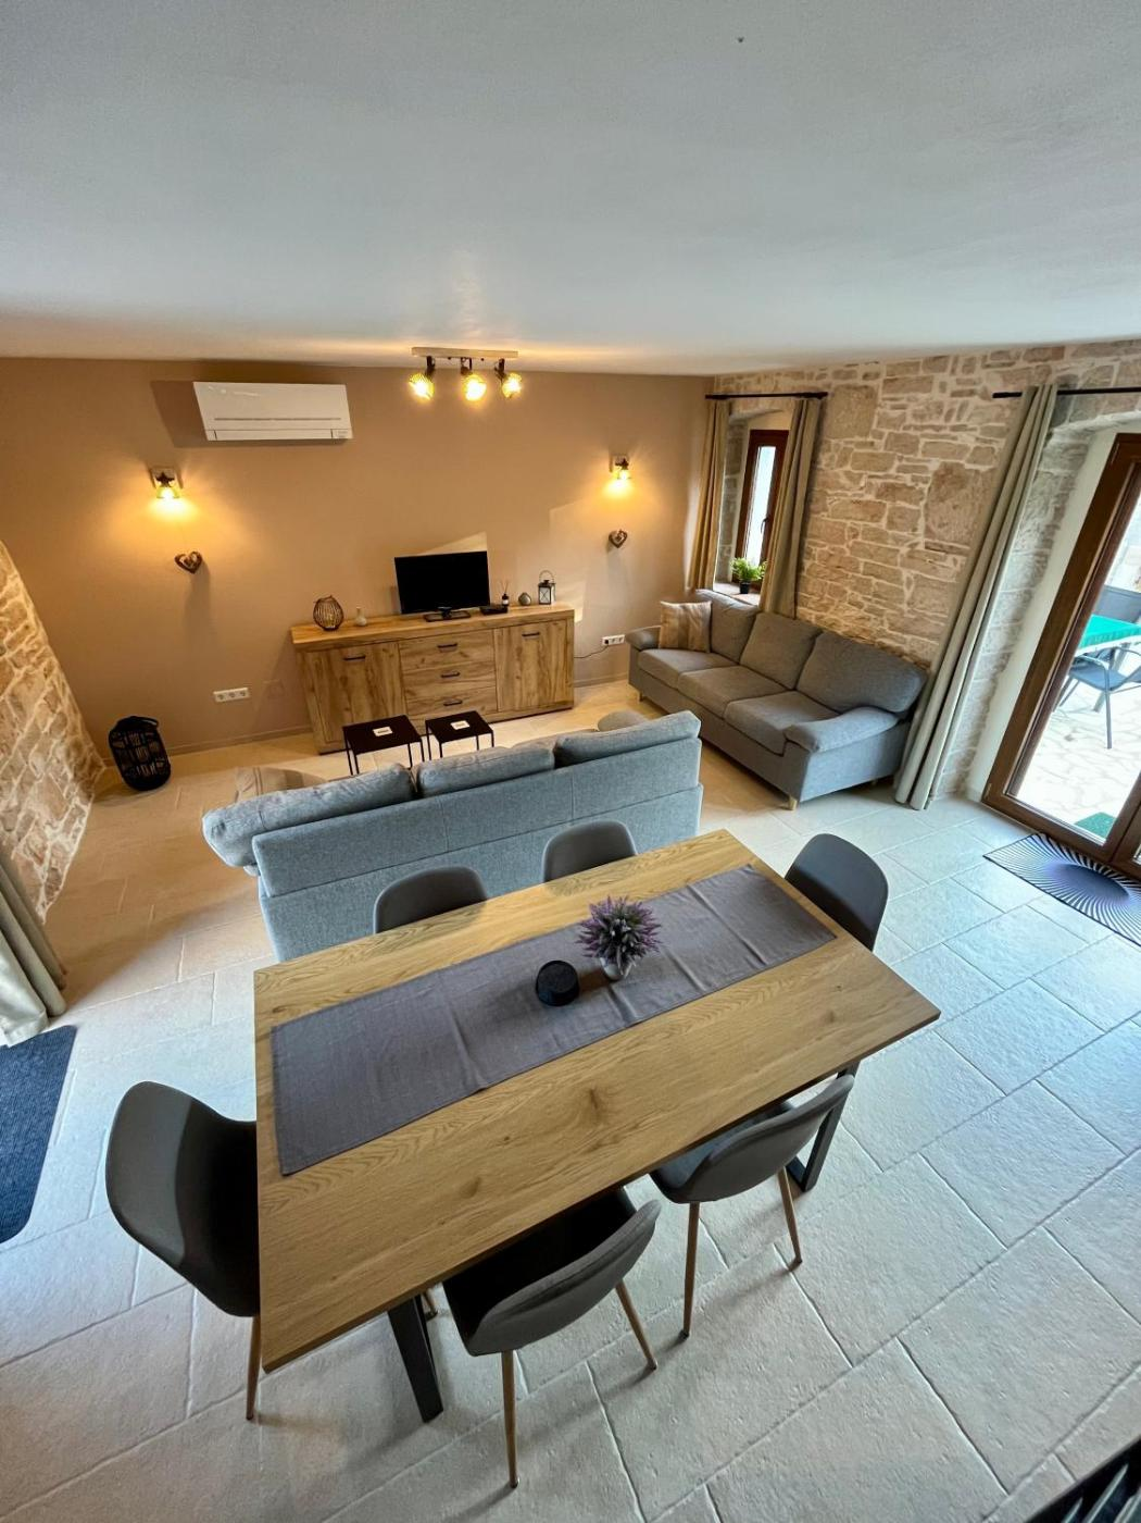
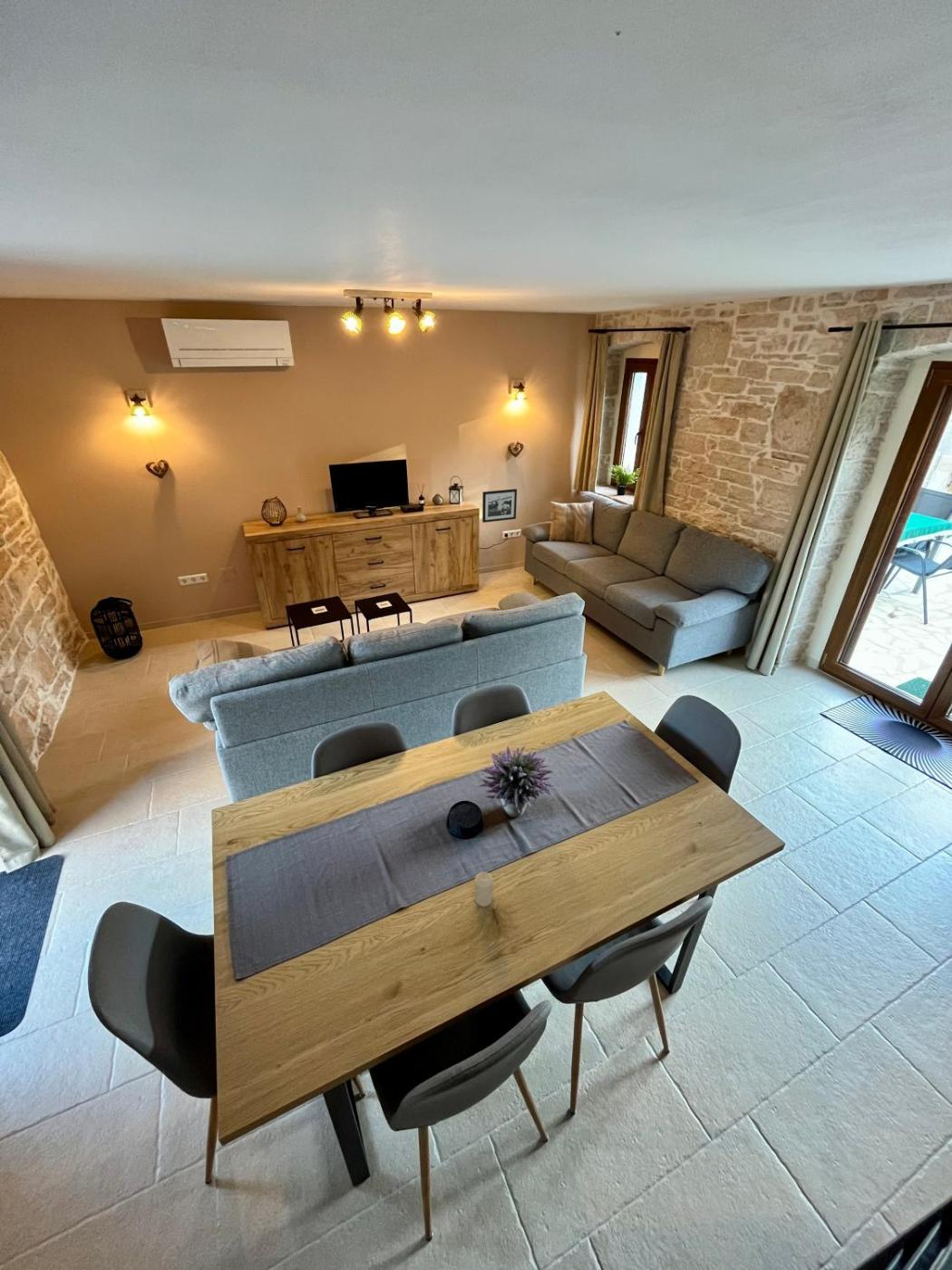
+ candle [474,871,494,908]
+ picture frame [481,488,518,523]
